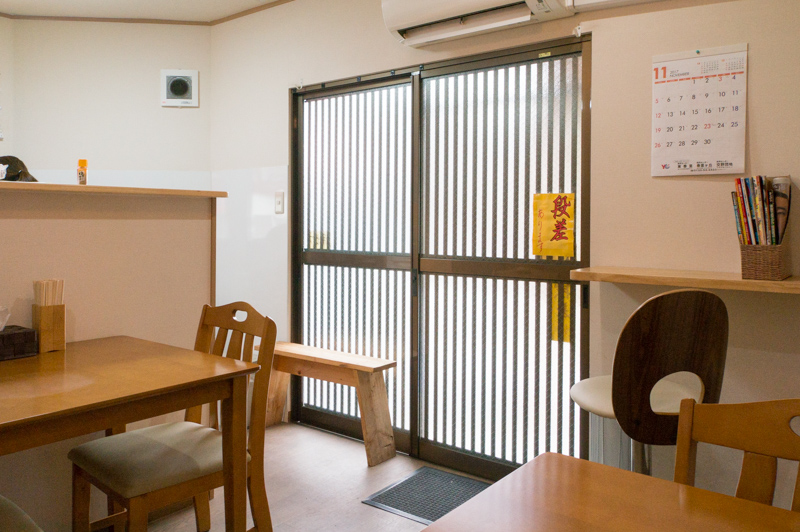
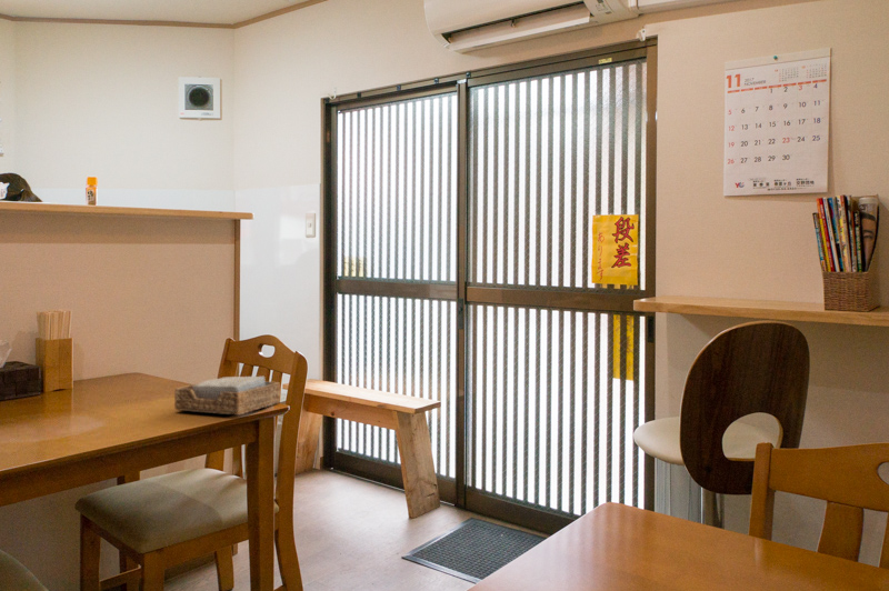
+ napkin holder [173,375,281,417]
